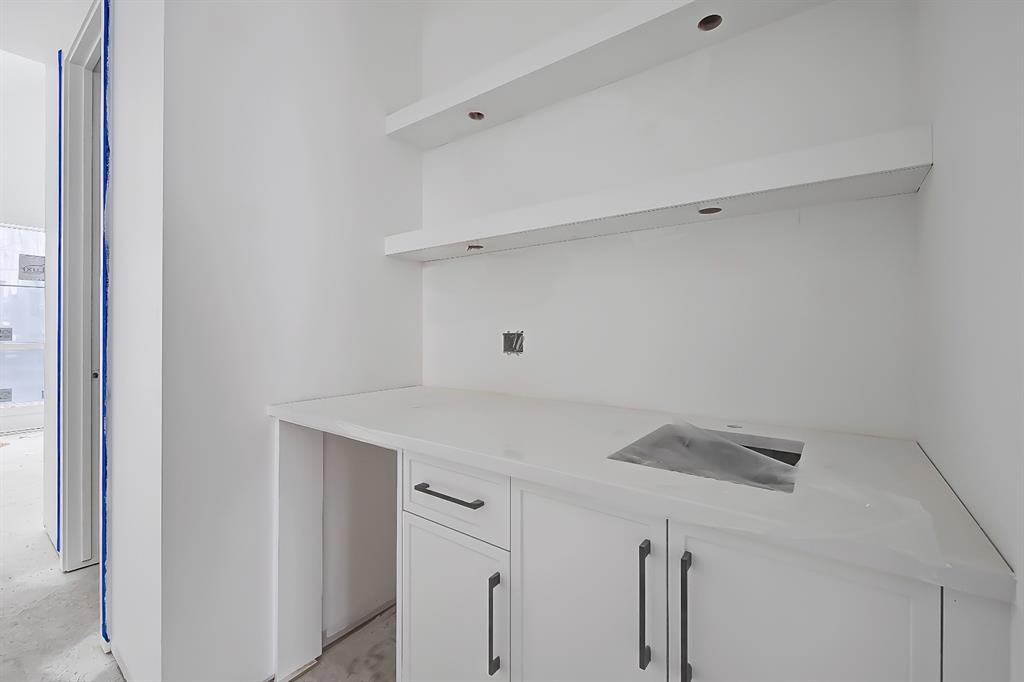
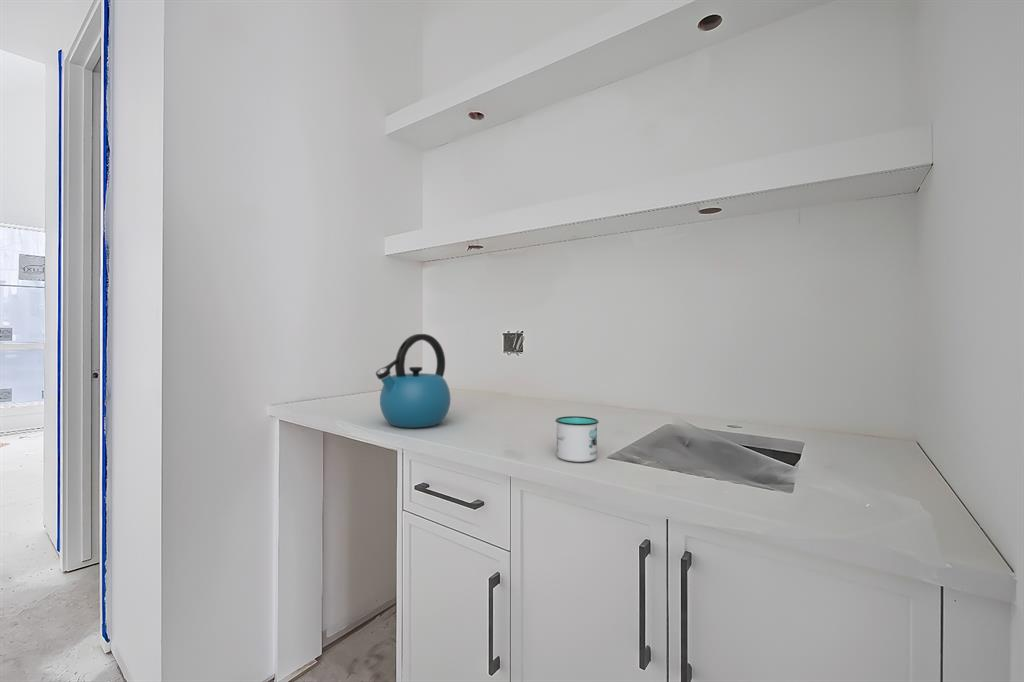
+ kettle [375,333,452,429]
+ mug [554,415,600,463]
